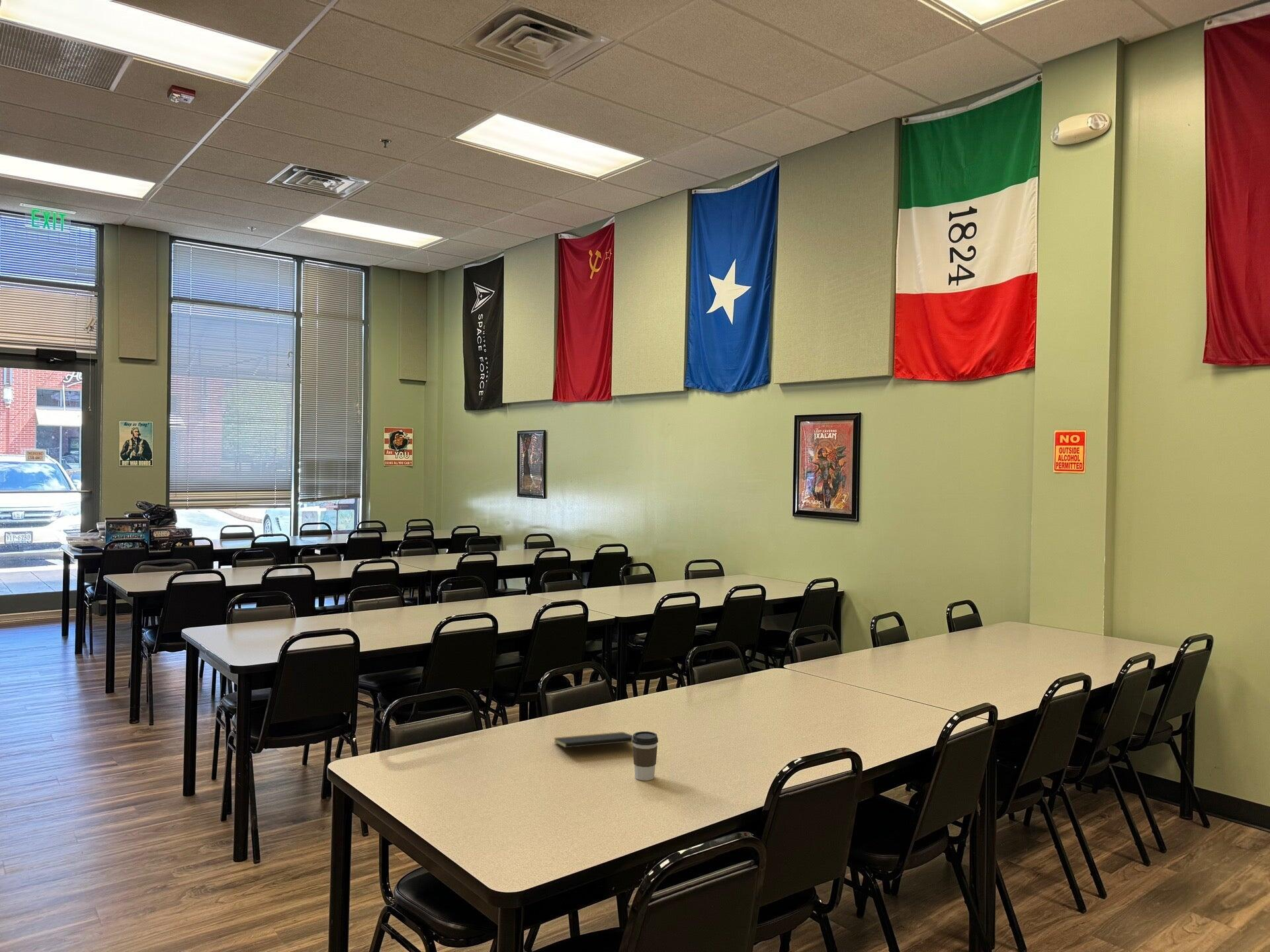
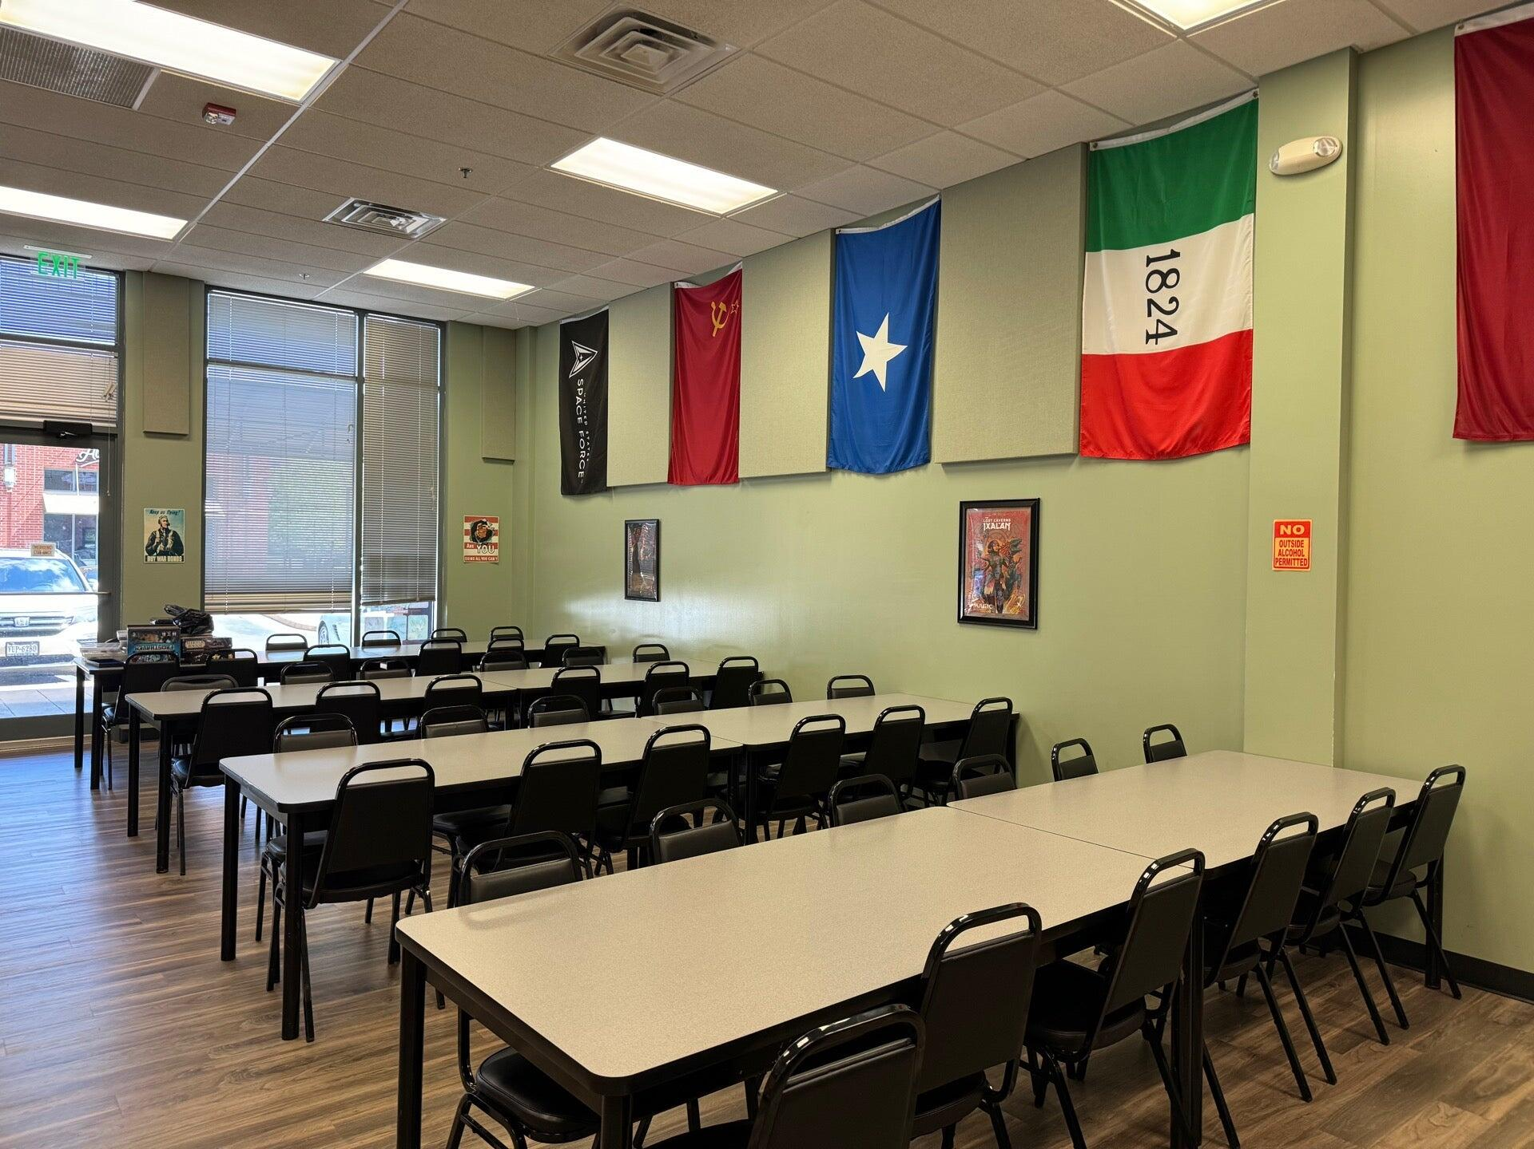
- notepad [553,731,633,748]
- coffee cup [632,731,659,781]
